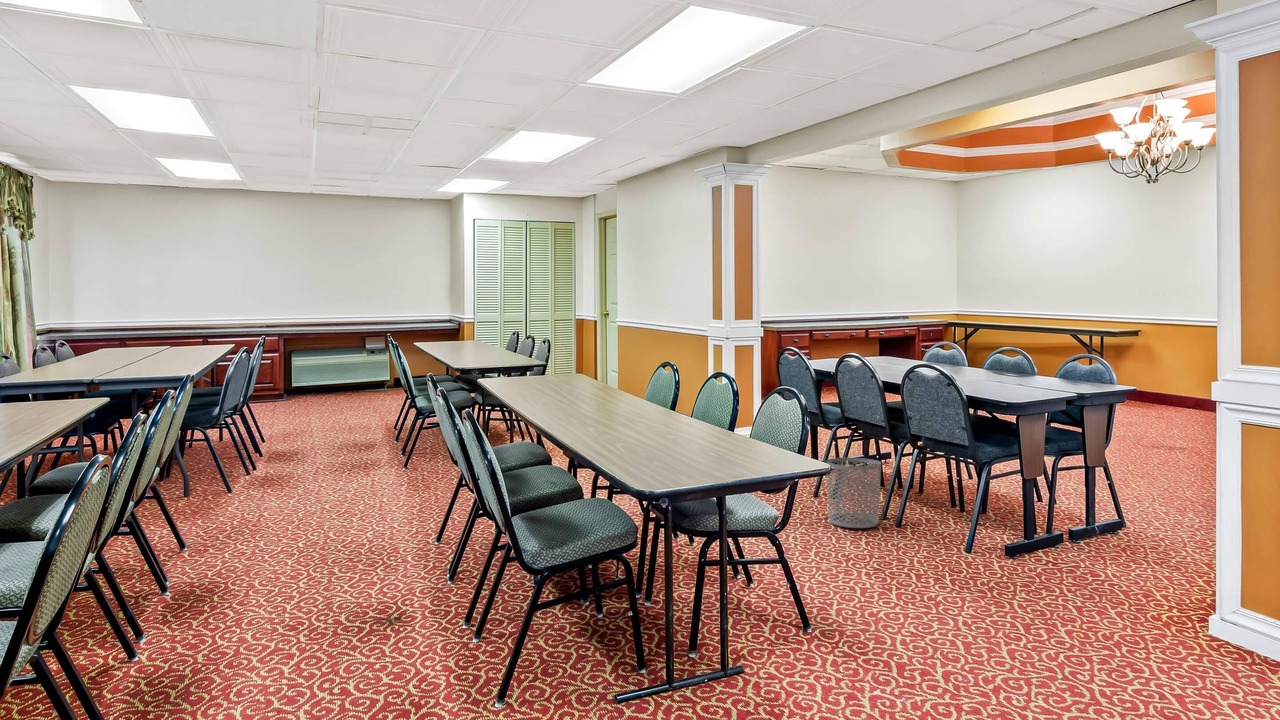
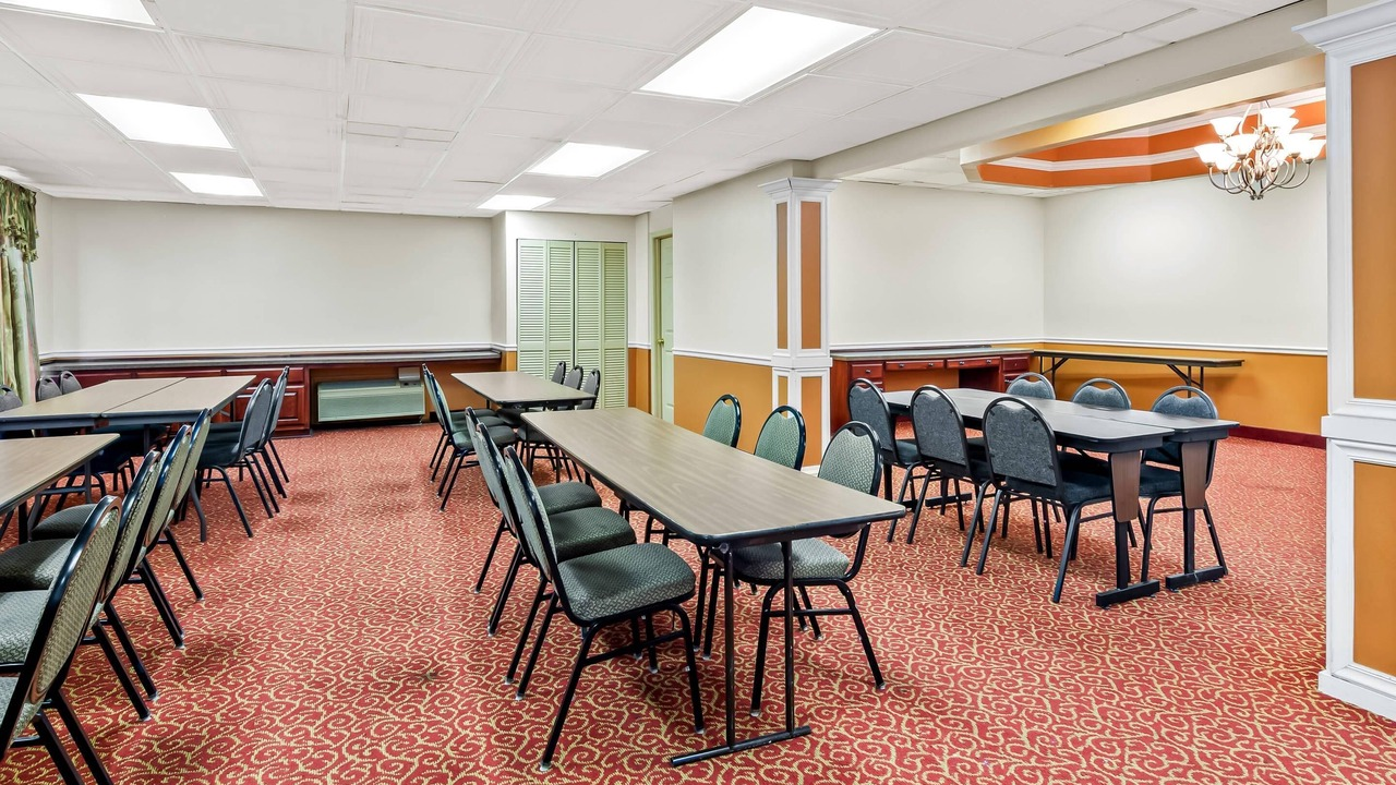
- waste bin [825,457,882,529]
